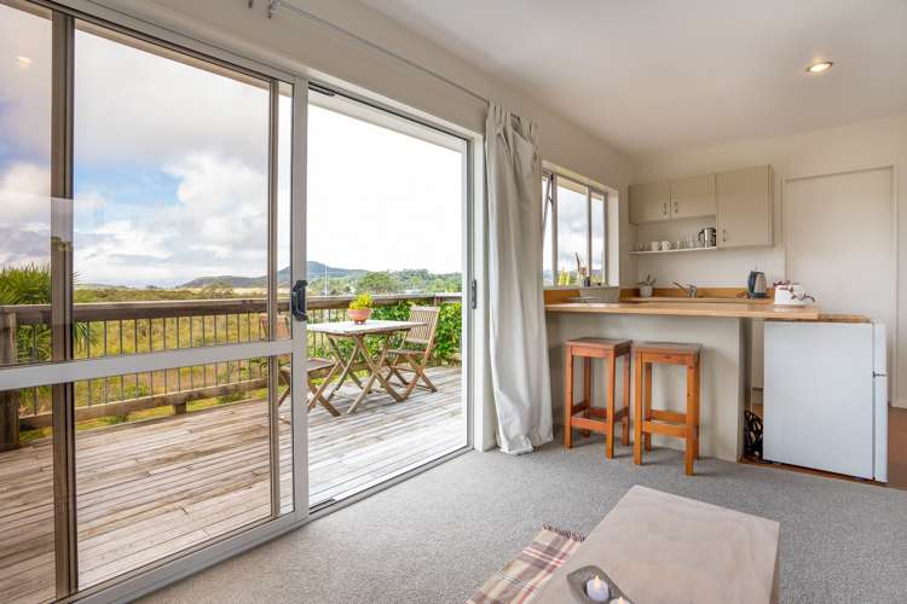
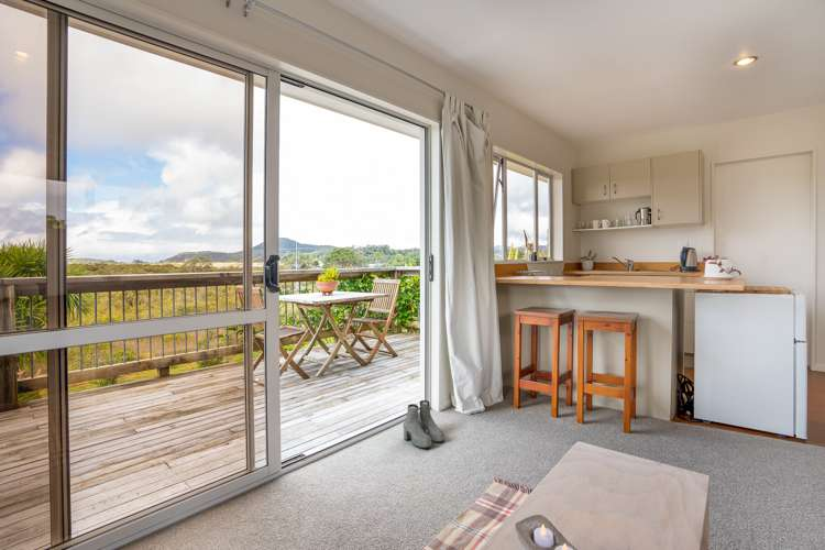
+ boots [403,399,446,449]
